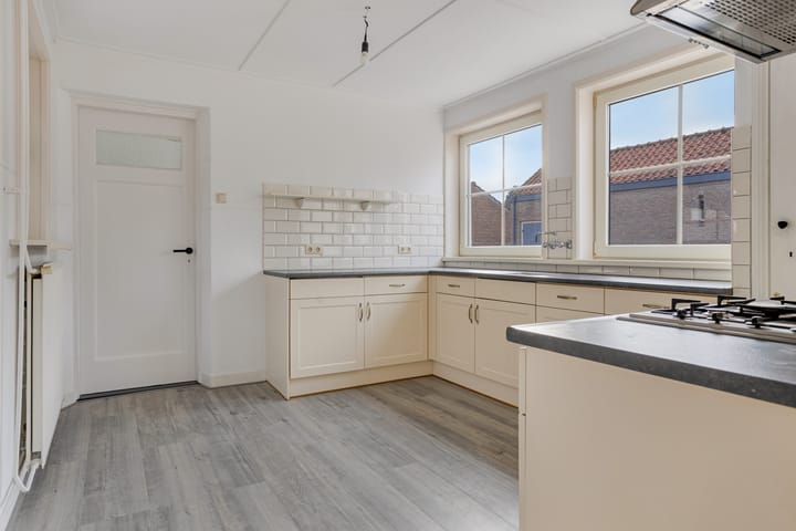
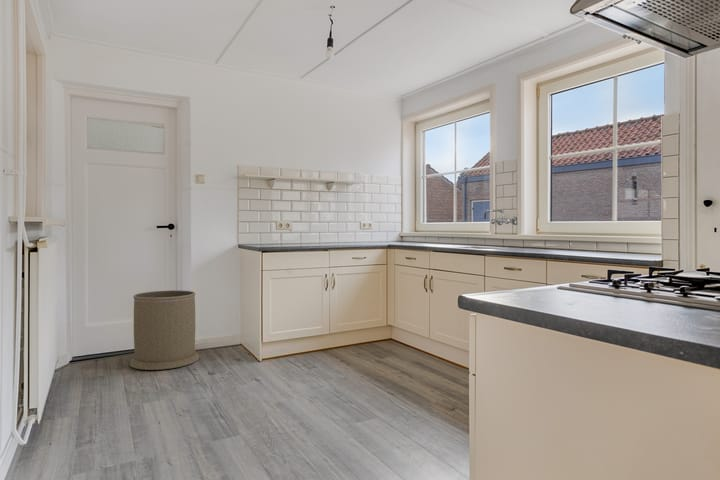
+ trash can [129,289,200,371]
